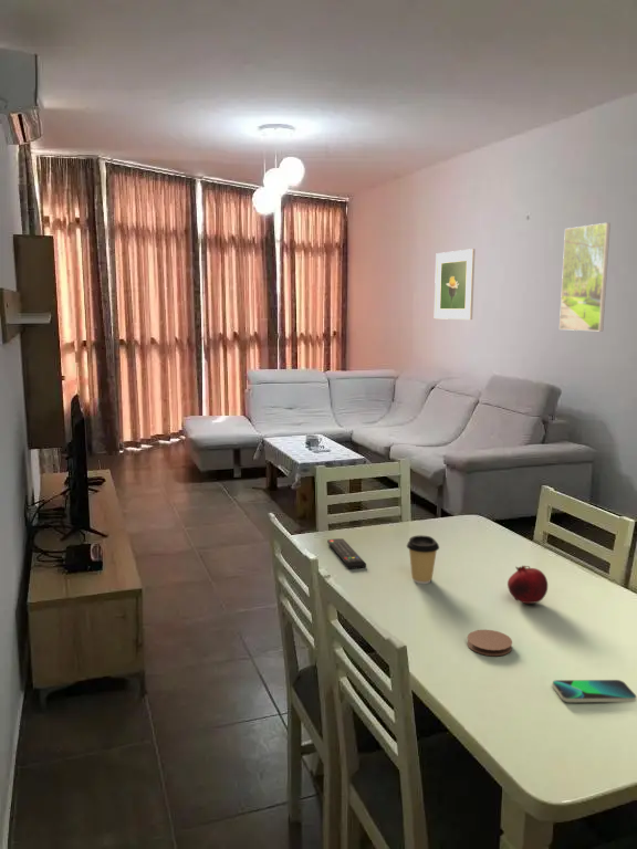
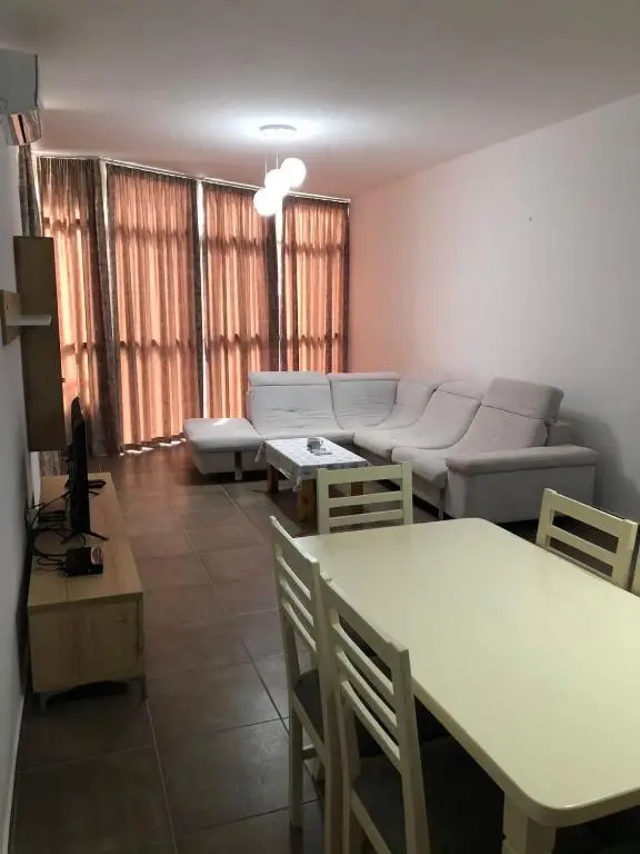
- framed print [434,248,476,321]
- remote control [326,537,367,570]
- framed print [558,222,612,332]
- coffee cup [406,534,440,585]
- coaster [466,629,513,657]
- smartphone [551,679,637,703]
- fruit [507,565,549,605]
